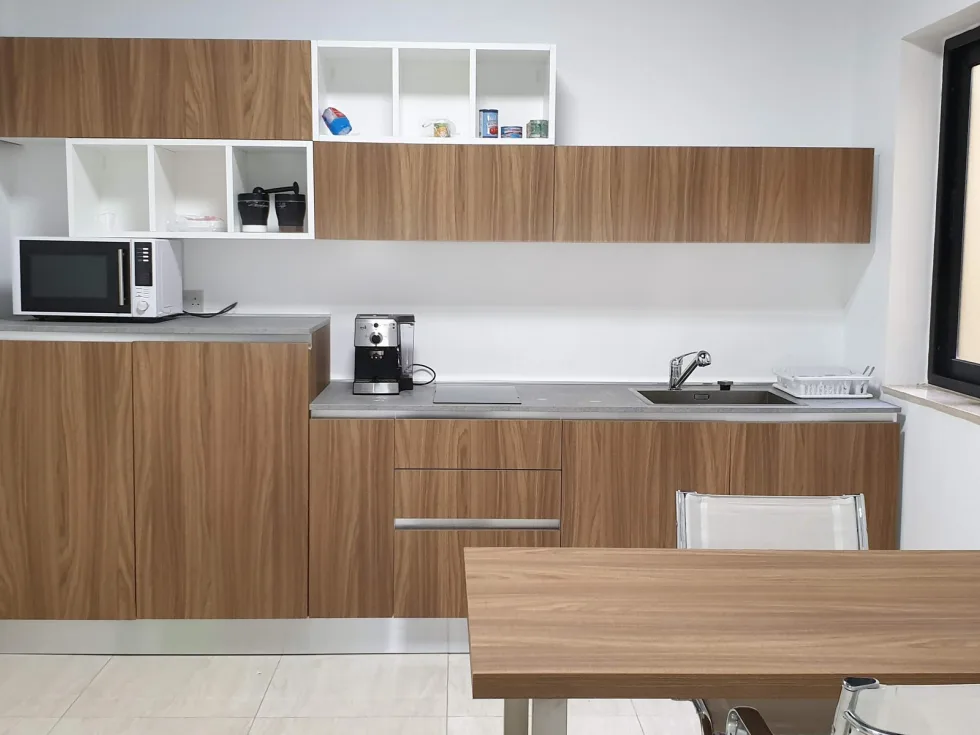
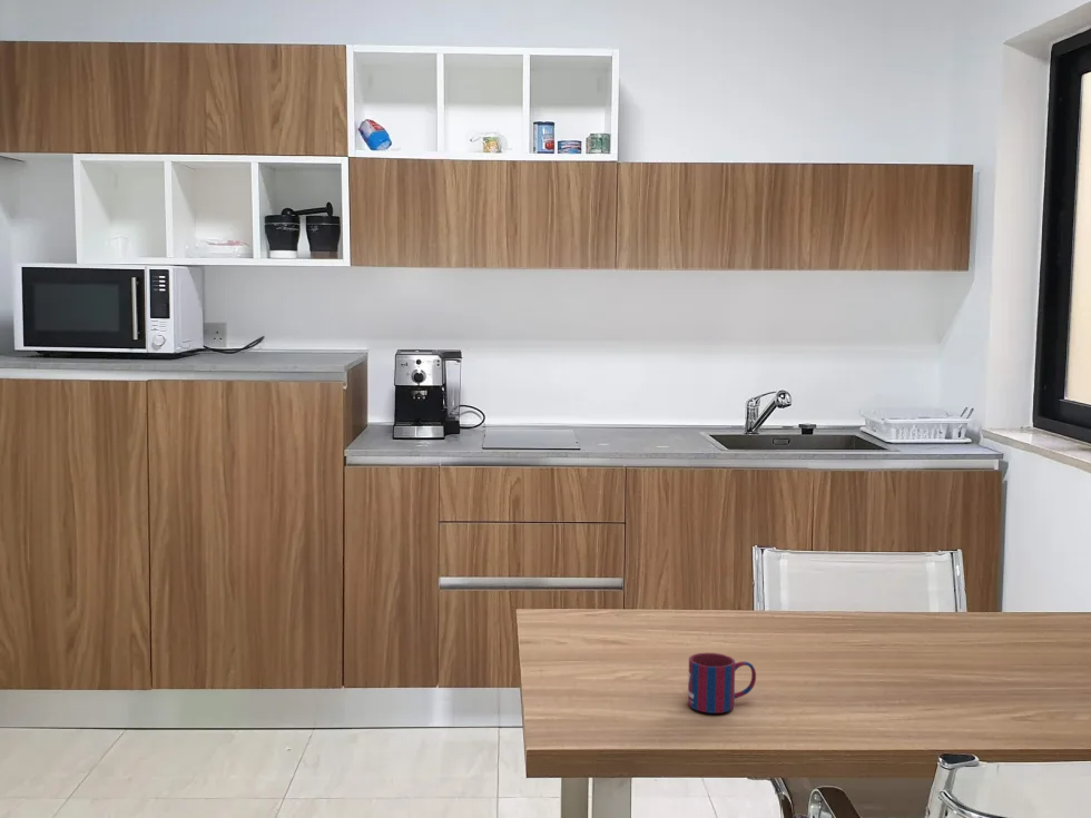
+ mug [687,652,757,714]
